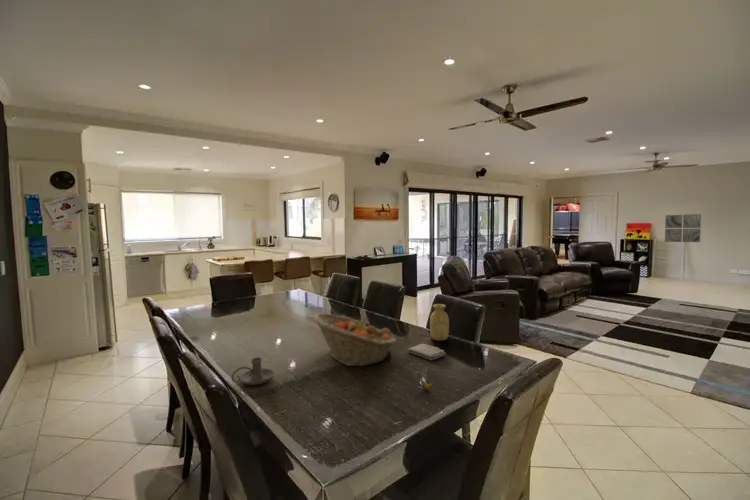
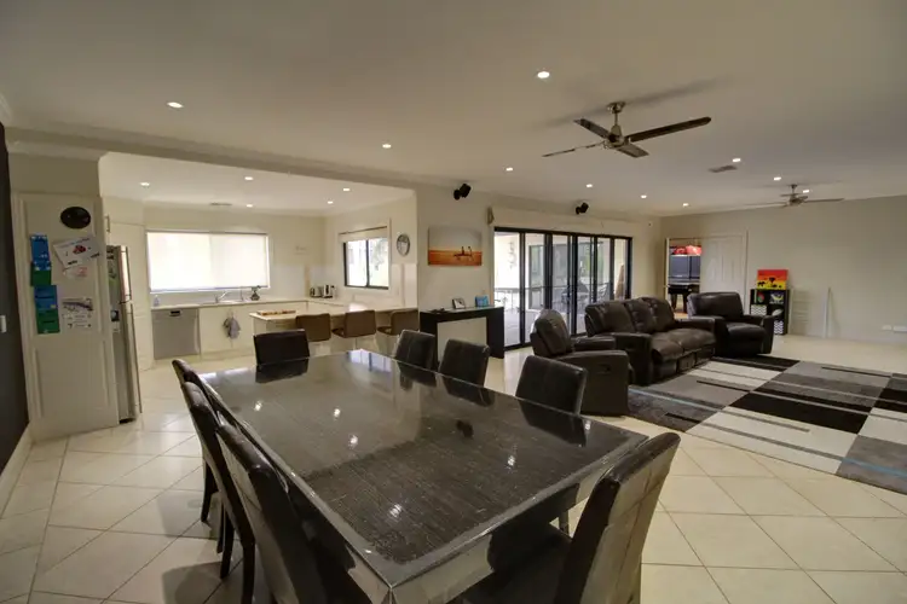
- washcloth [406,343,447,361]
- fruit basket [313,312,397,367]
- wall art [664,213,702,243]
- vase [429,303,450,342]
- fruit [417,372,435,391]
- candle holder [231,357,275,386]
